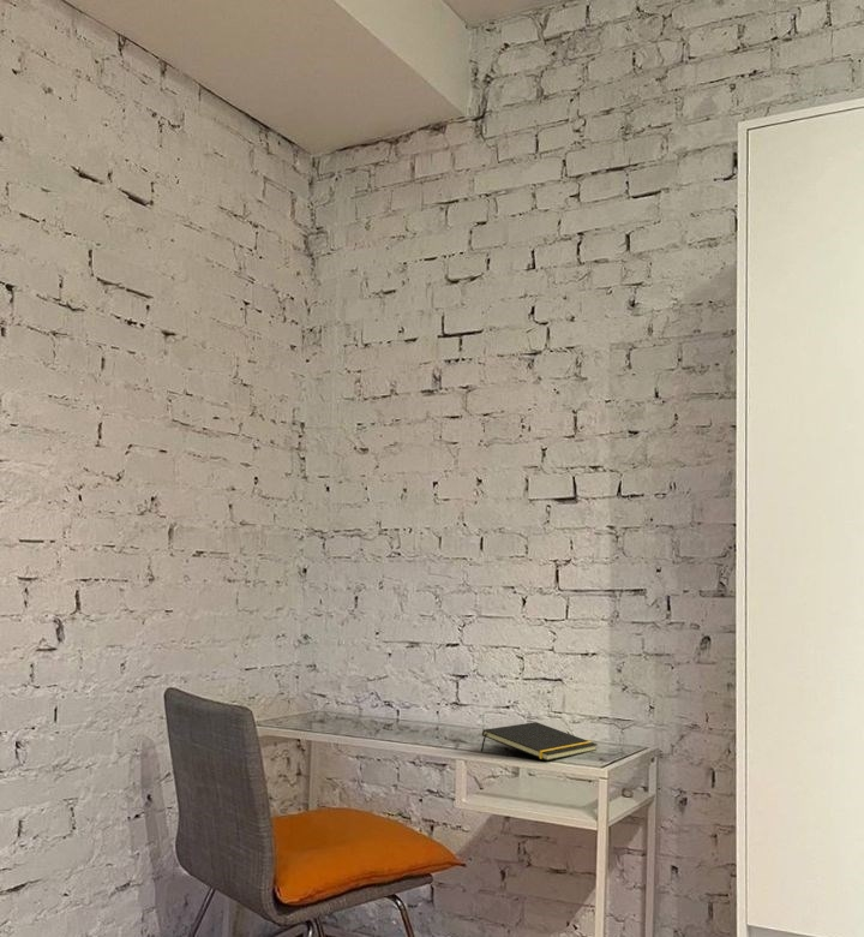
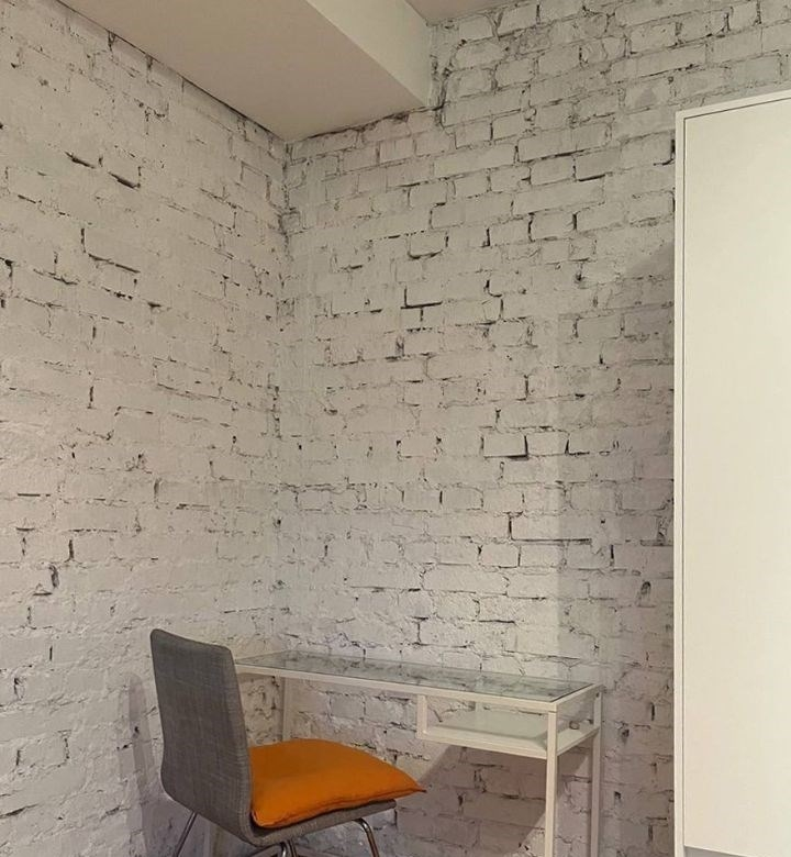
- notepad [480,721,599,762]
